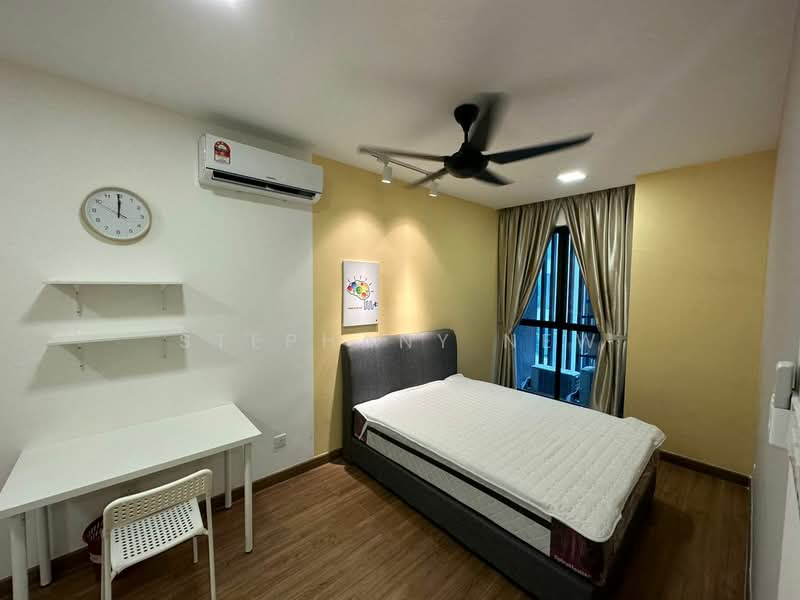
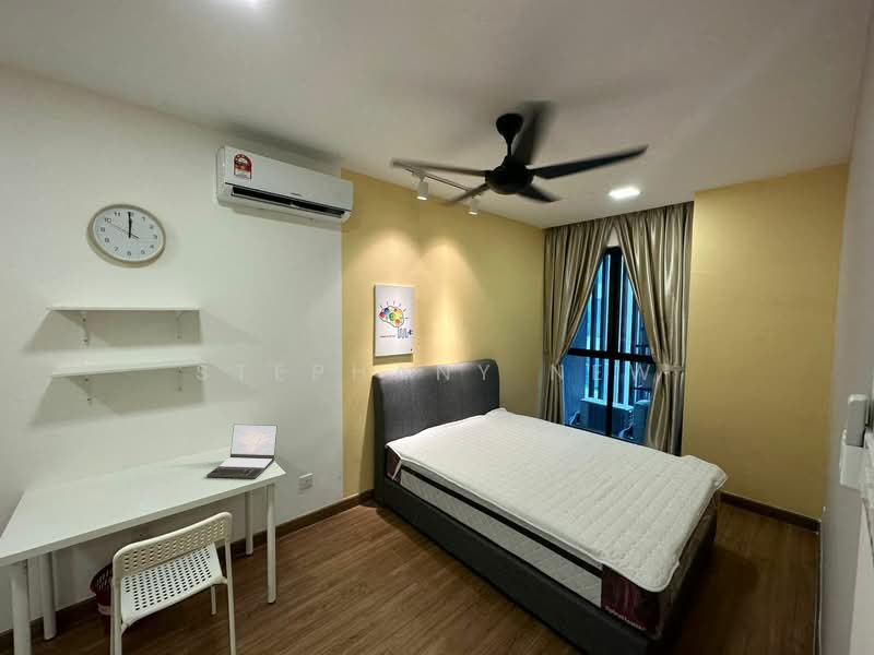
+ laptop [205,424,279,479]
